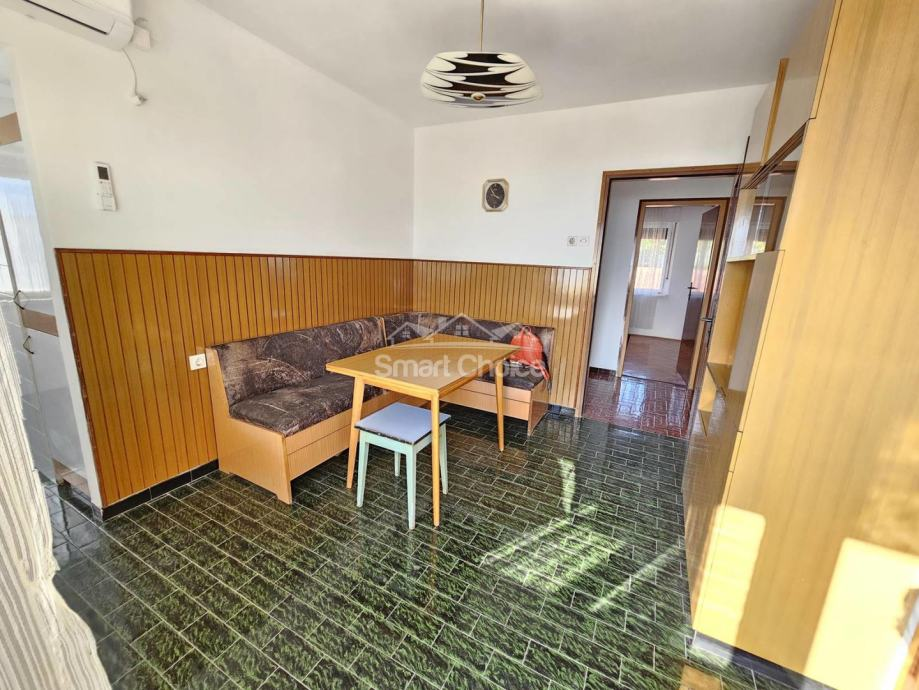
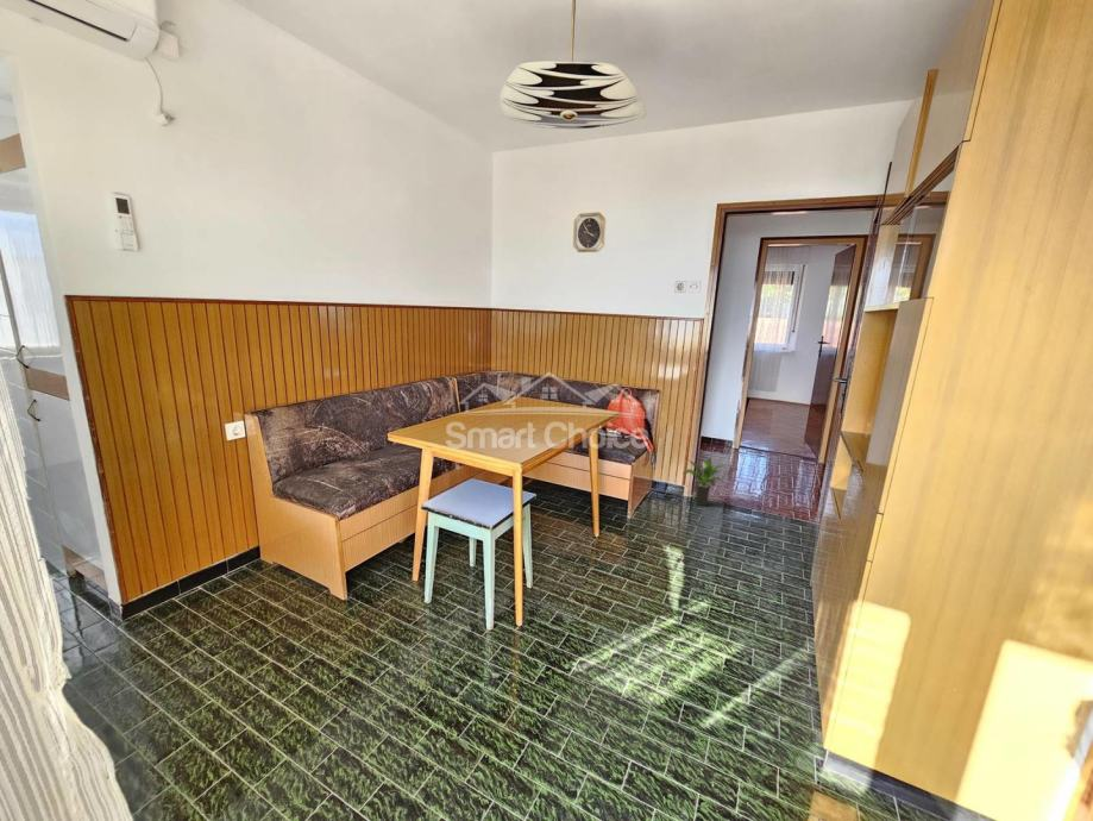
+ potted plant [681,457,727,508]
